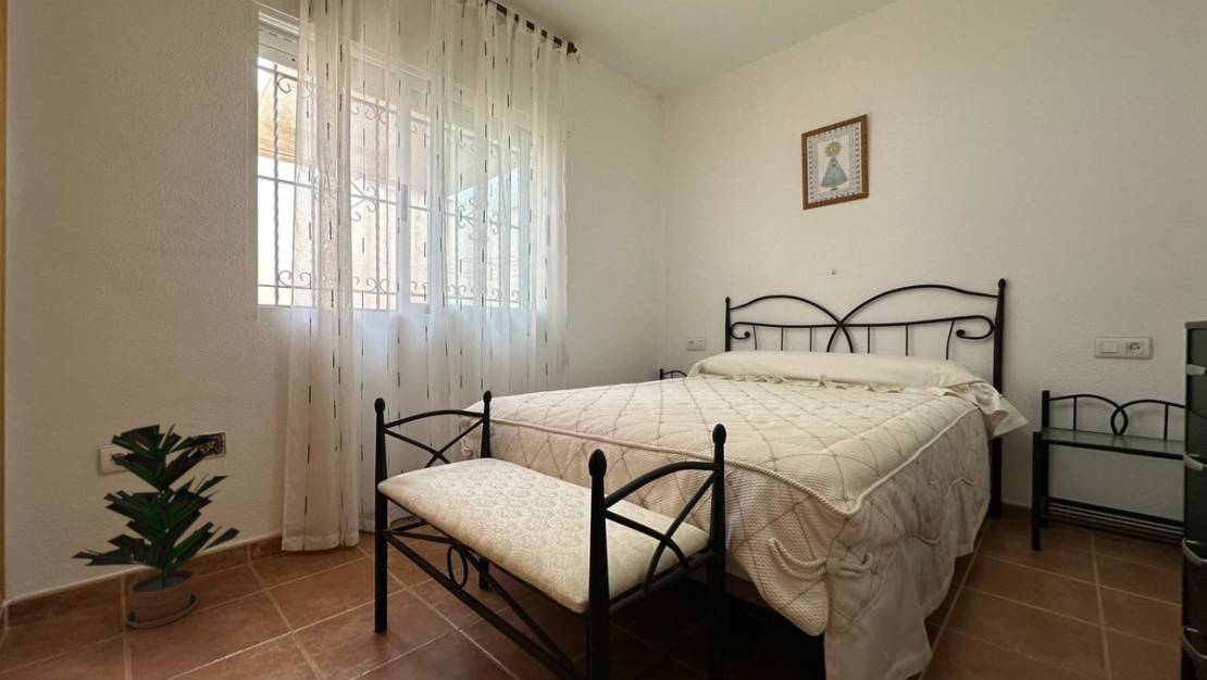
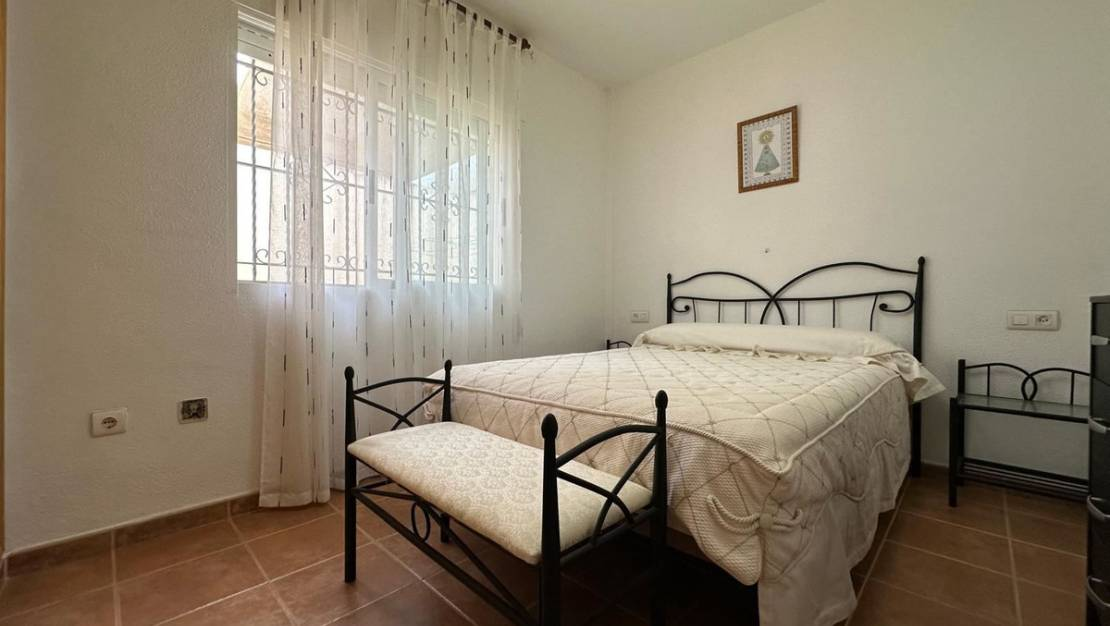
- potted plant [70,421,241,629]
